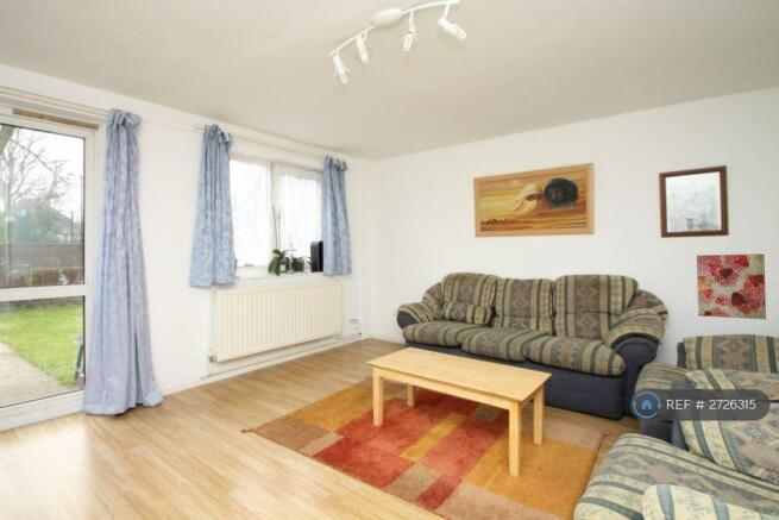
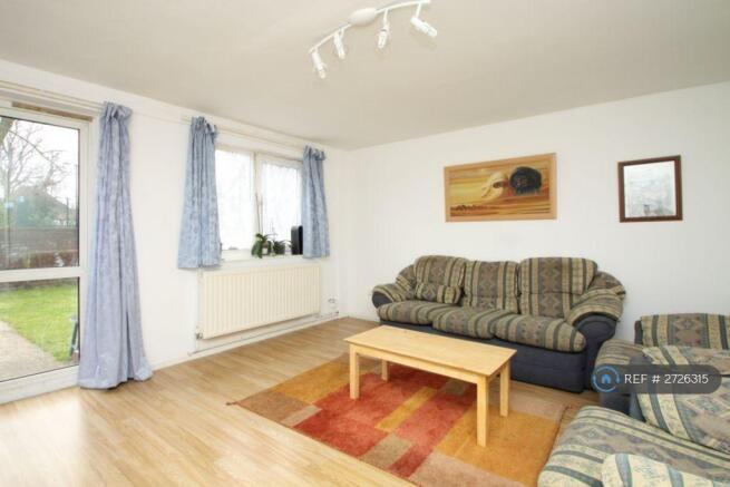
- wall art [696,252,767,320]
